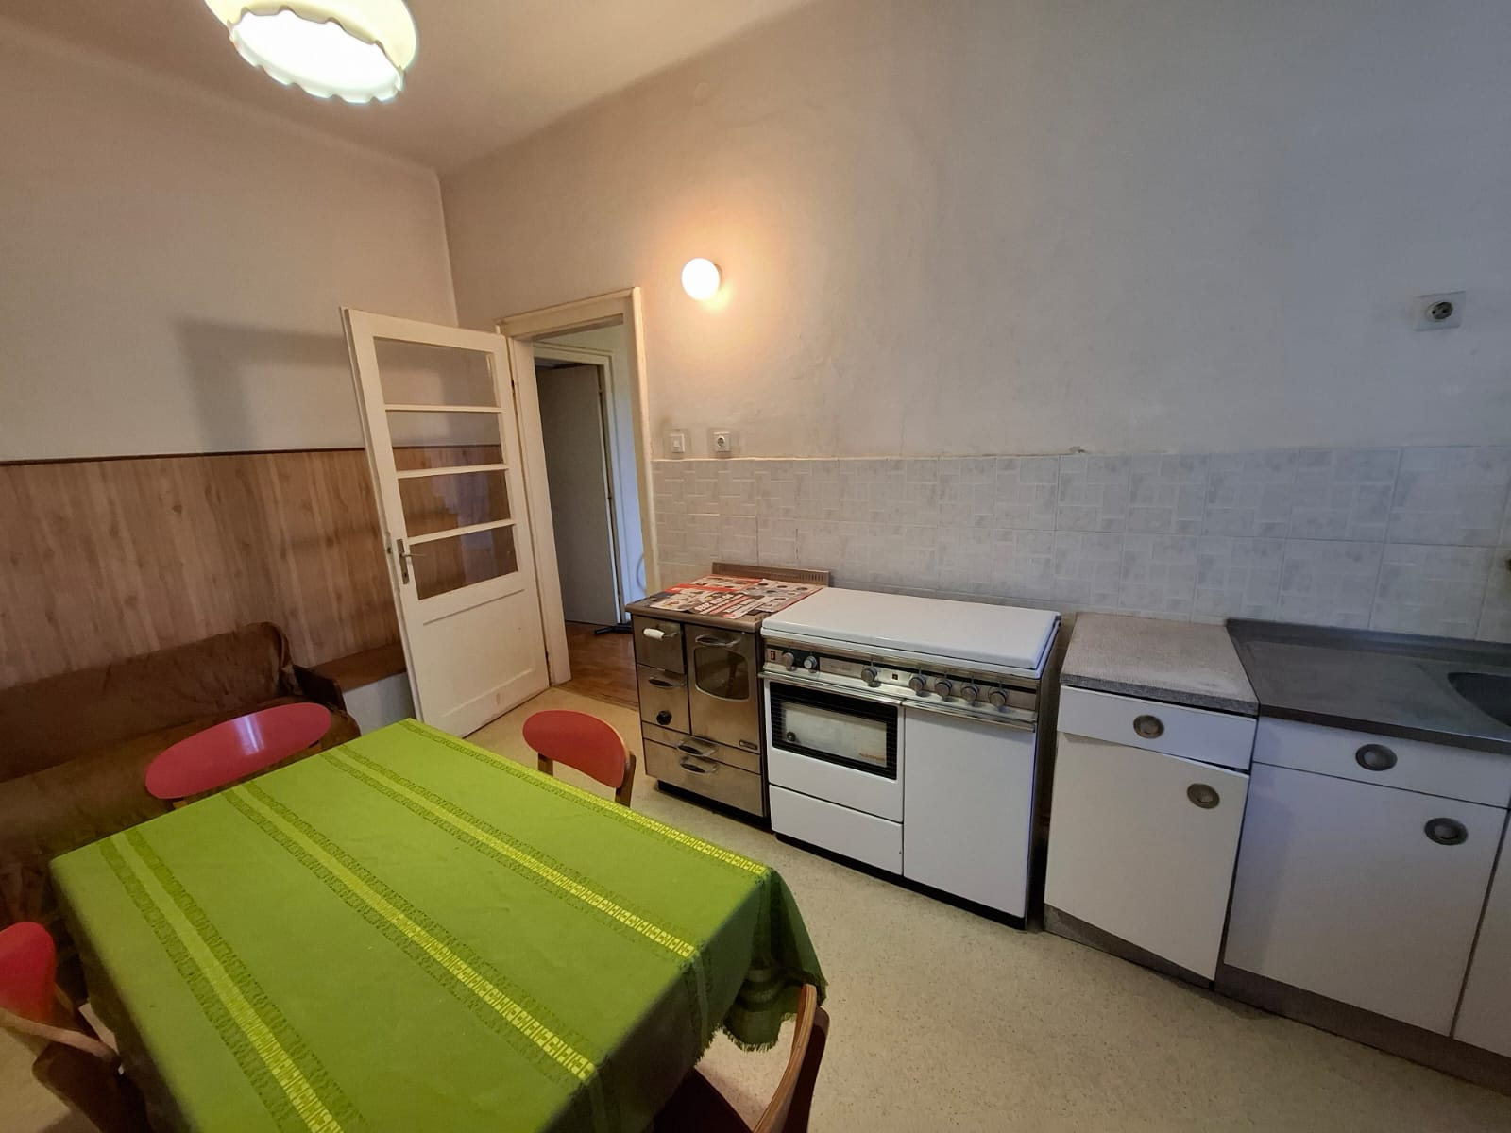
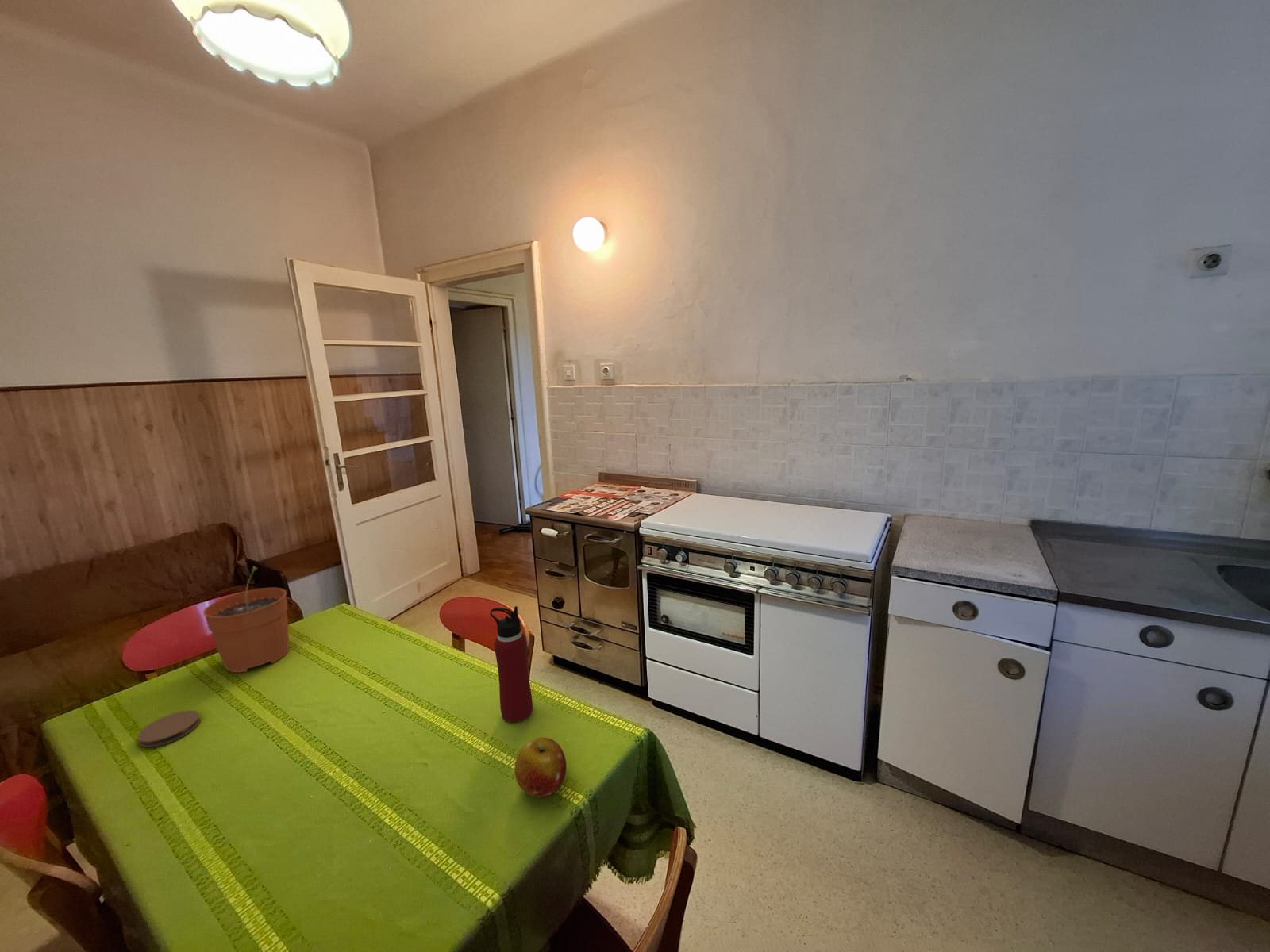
+ fruit [514,736,567,798]
+ water bottle [489,605,533,723]
+ plant pot [202,566,290,674]
+ coaster [137,709,202,748]
